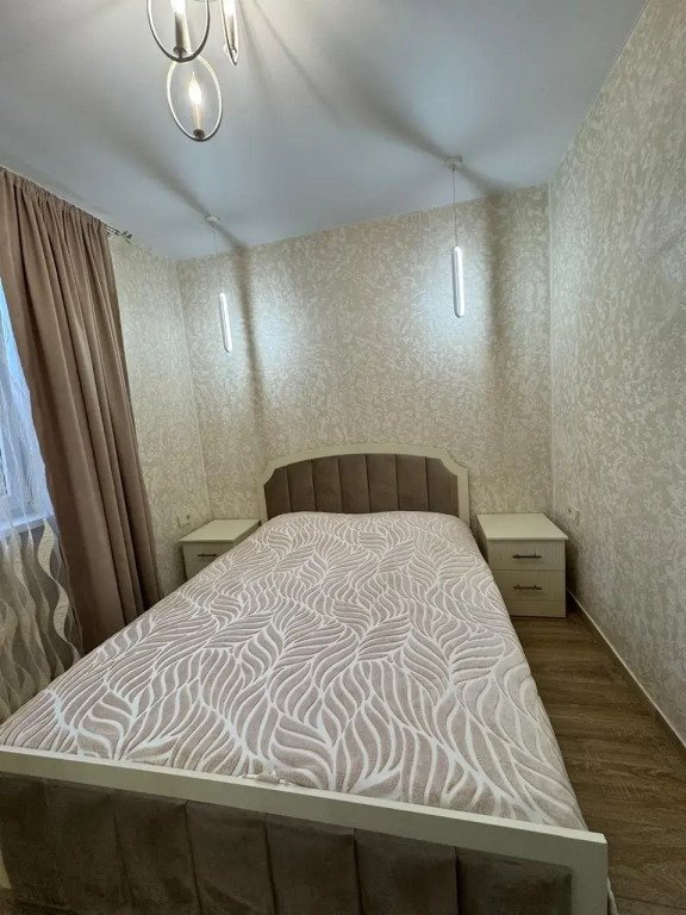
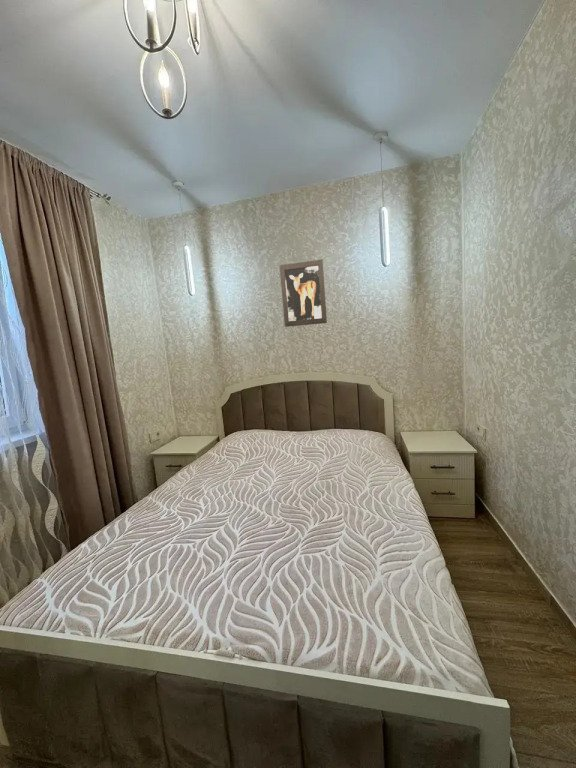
+ wall art [279,259,328,328]
